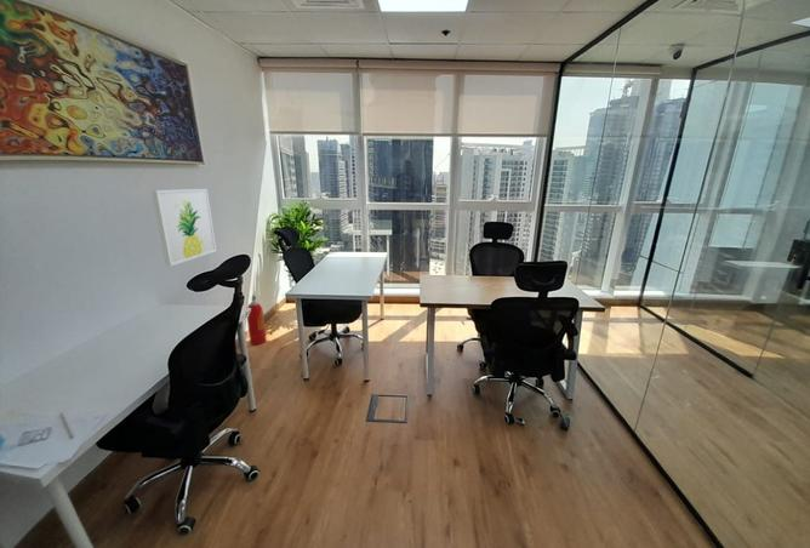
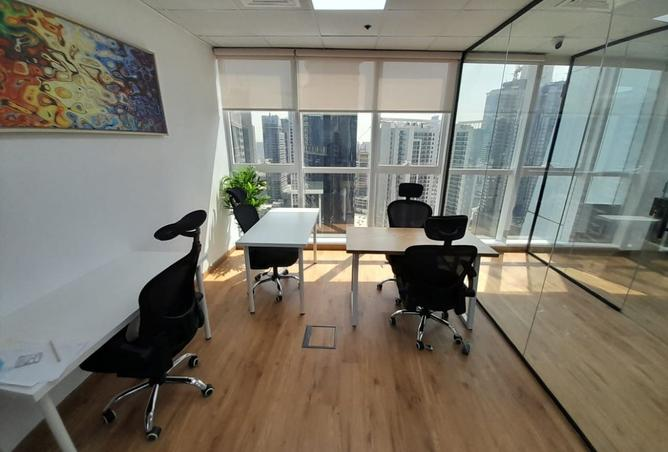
- wall art [150,188,217,267]
- fire extinguisher [246,293,268,346]
